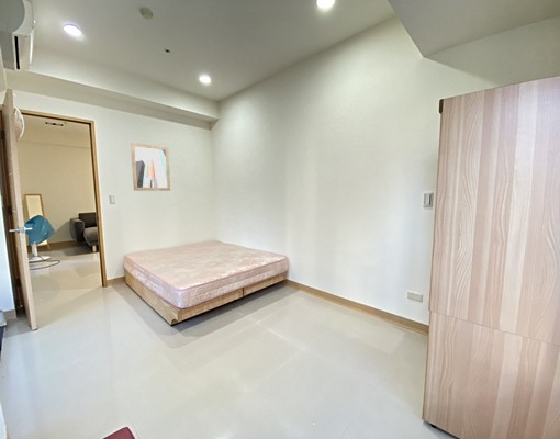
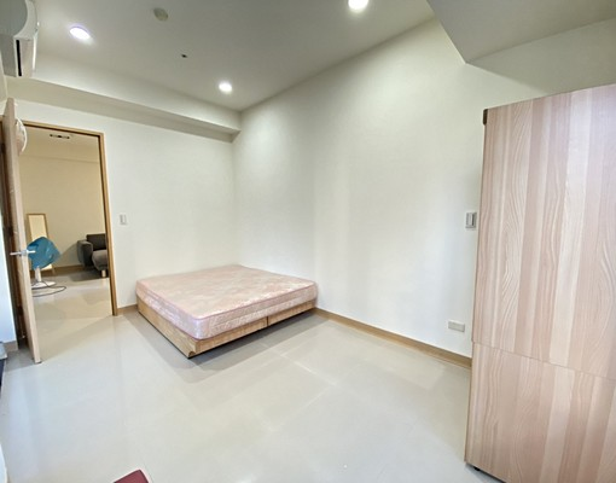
- wall art [130,142,171,192]
